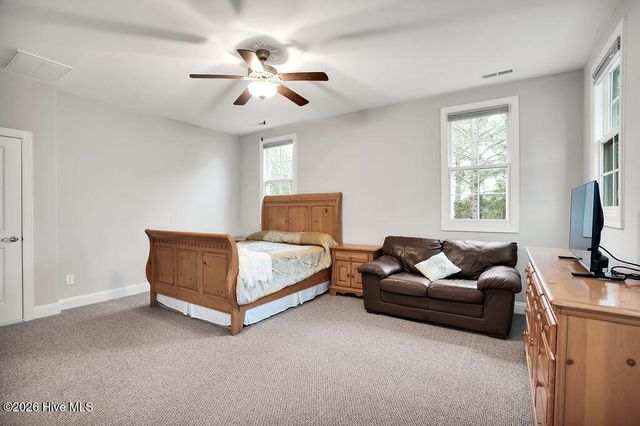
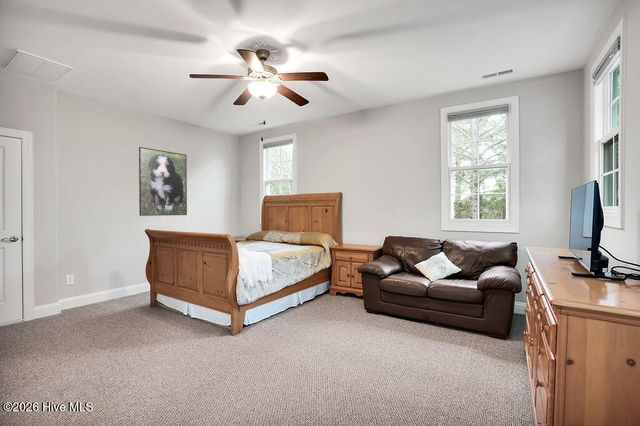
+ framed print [138,146,188,217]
